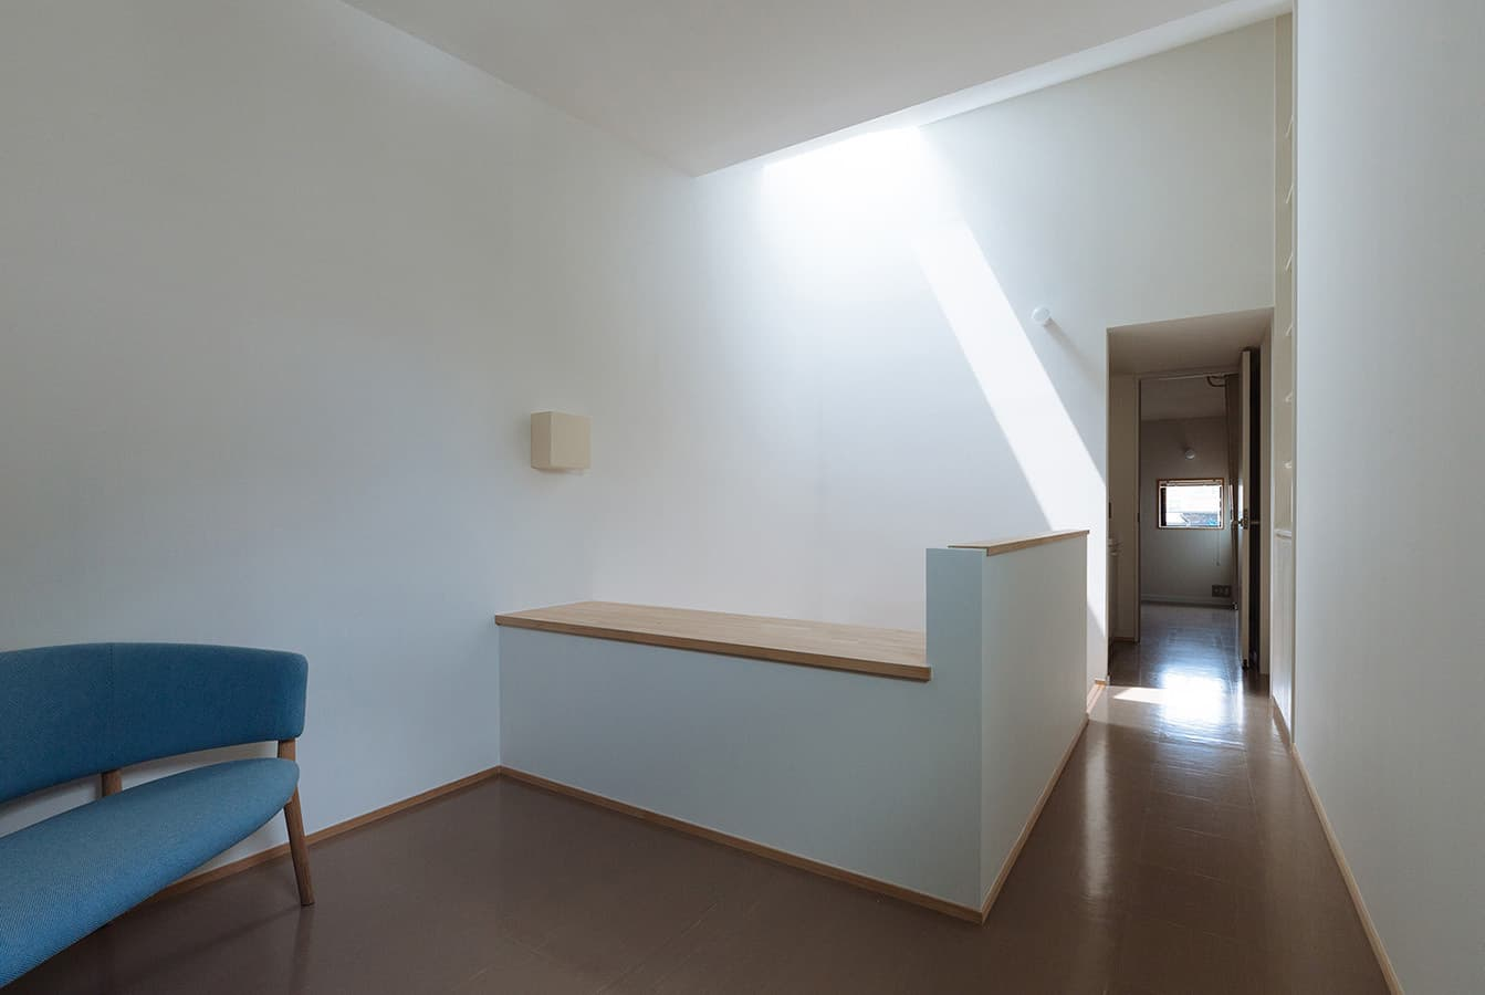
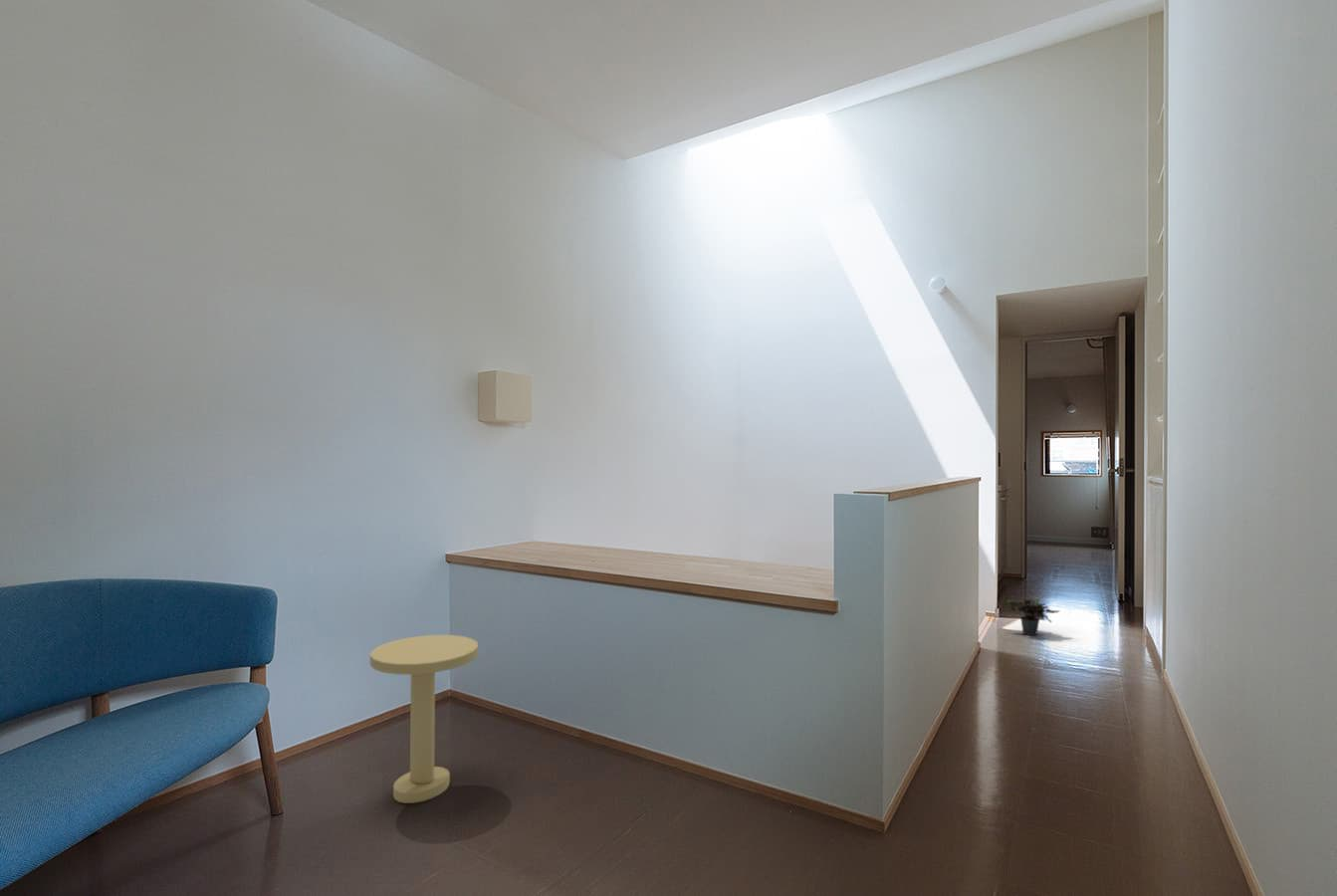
+ side table [369,634,479,804]
+ potted plant [1000,598,1060,636]
